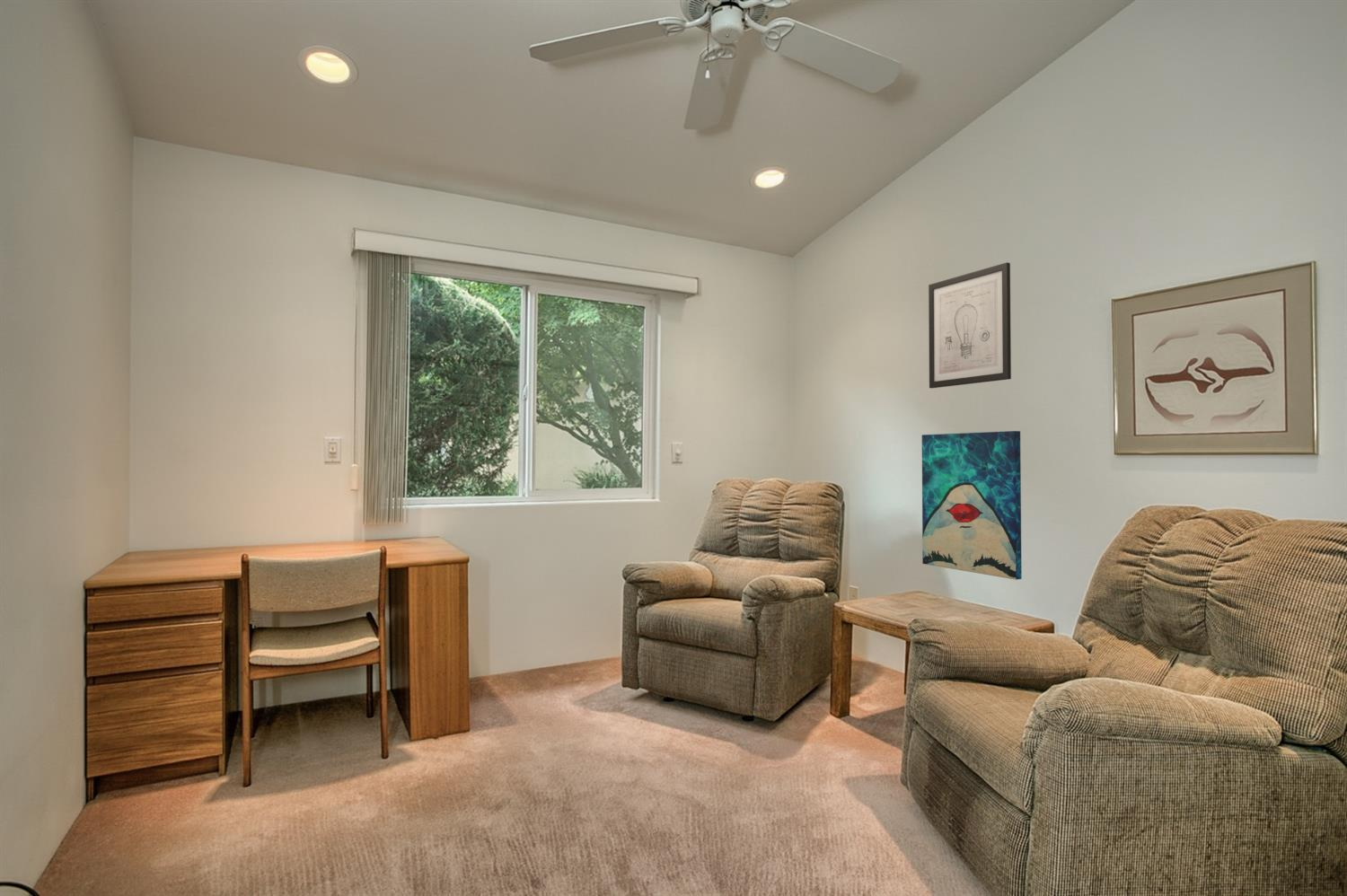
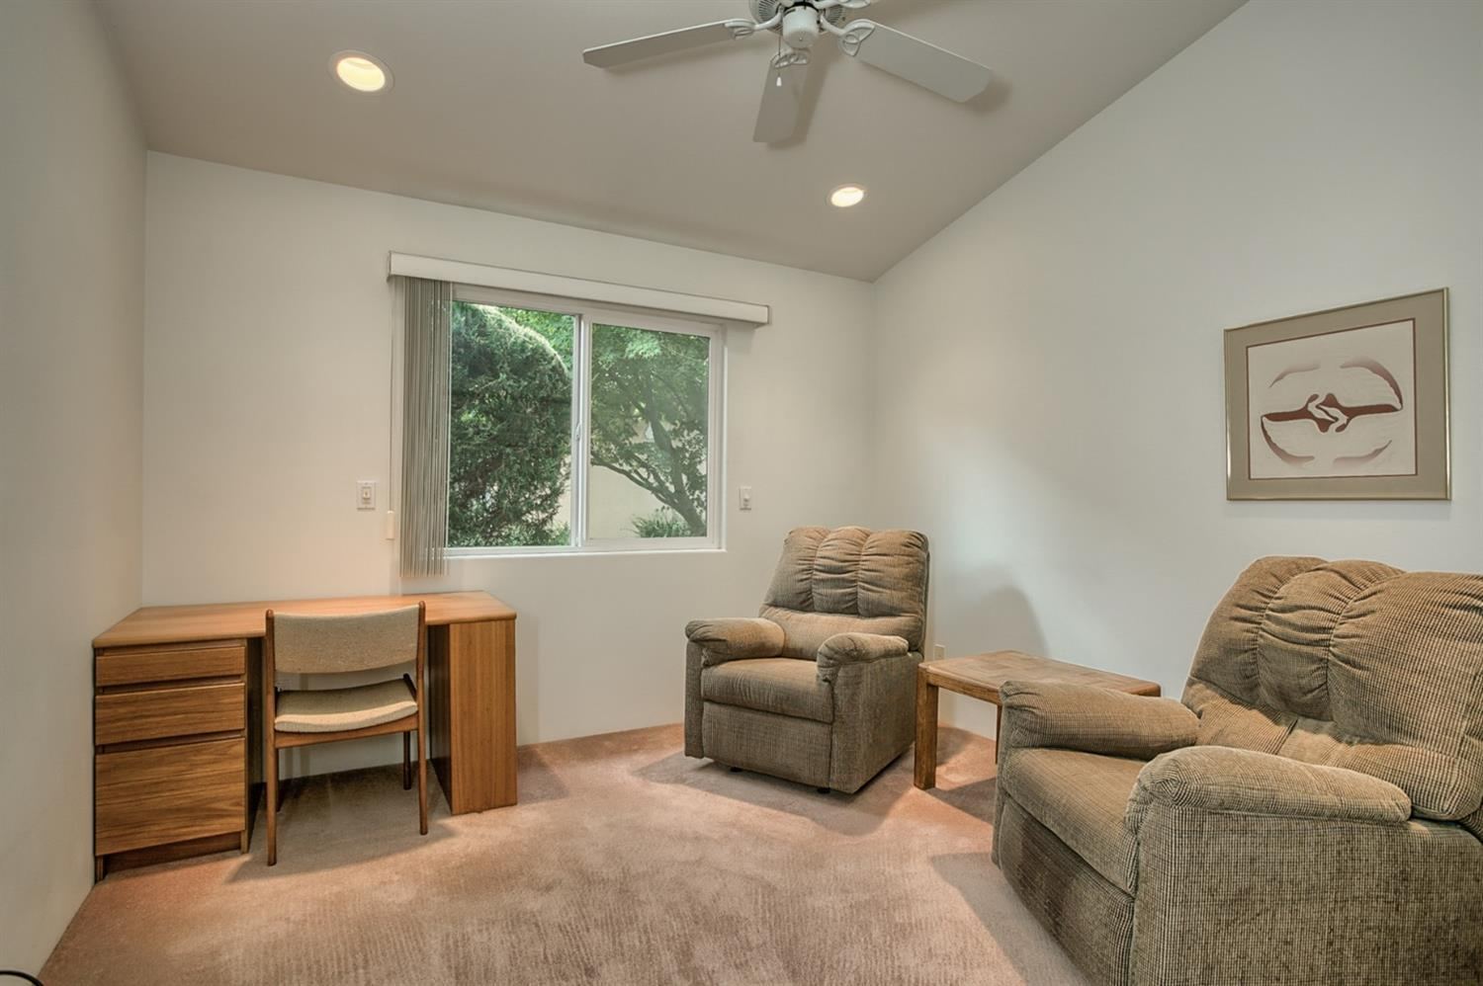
- wall art [928,261,1012,389]
- wall art [921,430,1023,581]
